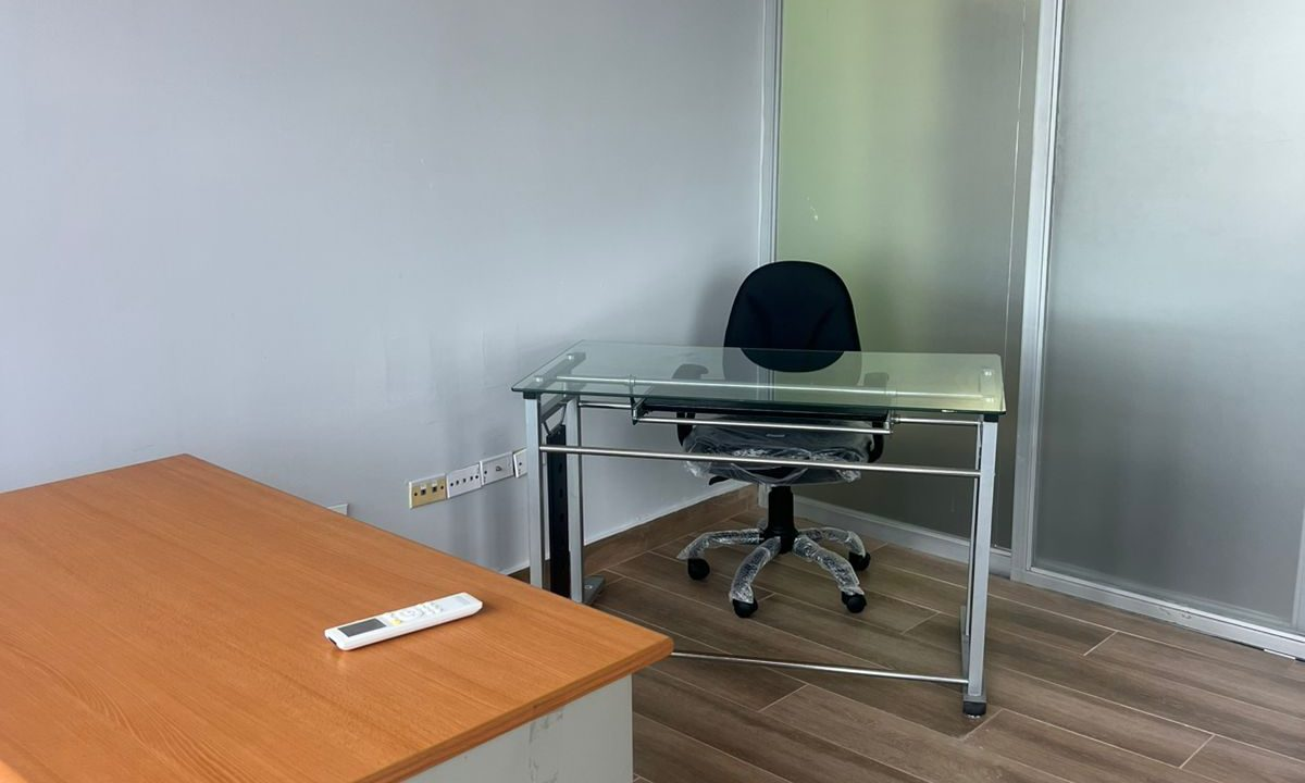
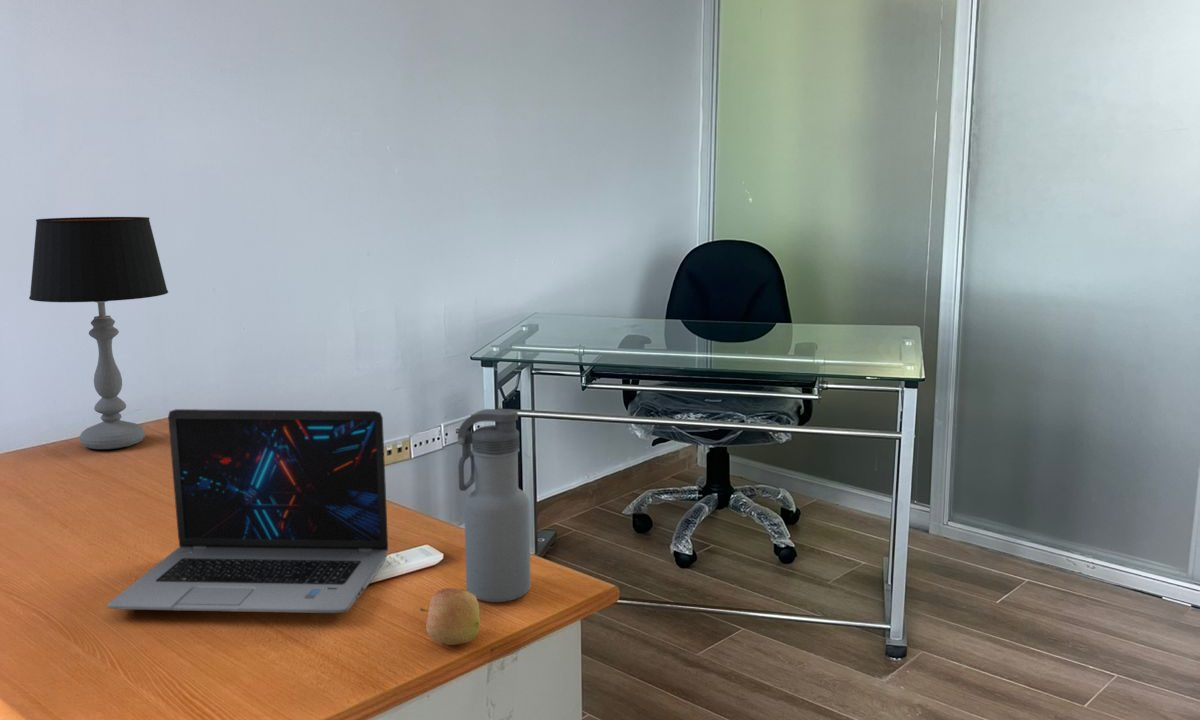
+ table lamp [28,216,169,450]
+ apple [418,587,481,646]
+ water bottle [457,408,532,603]
+ laptop [106,408,389,614]
